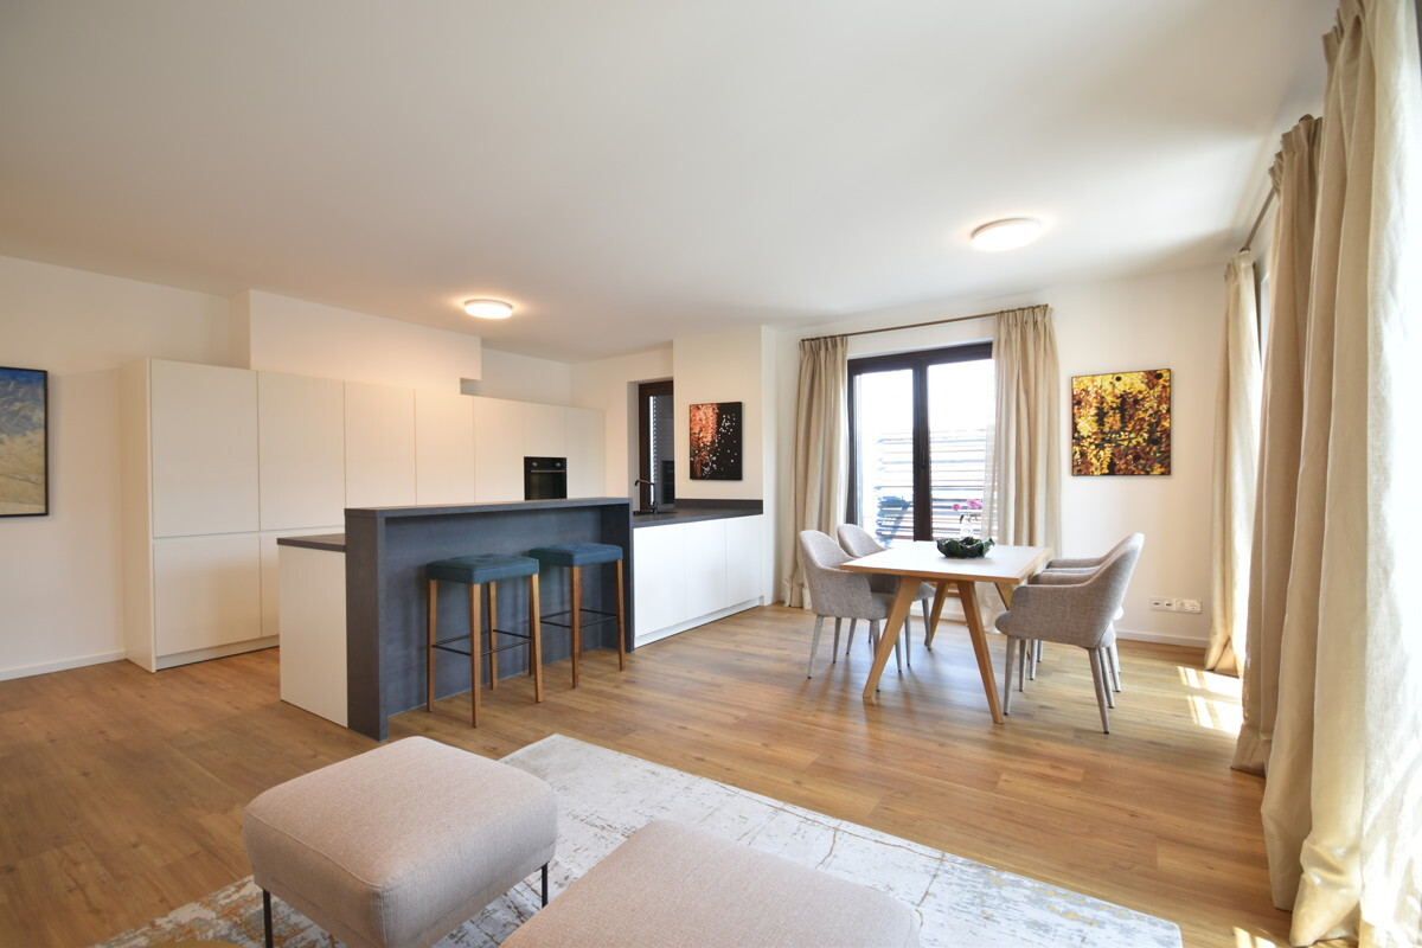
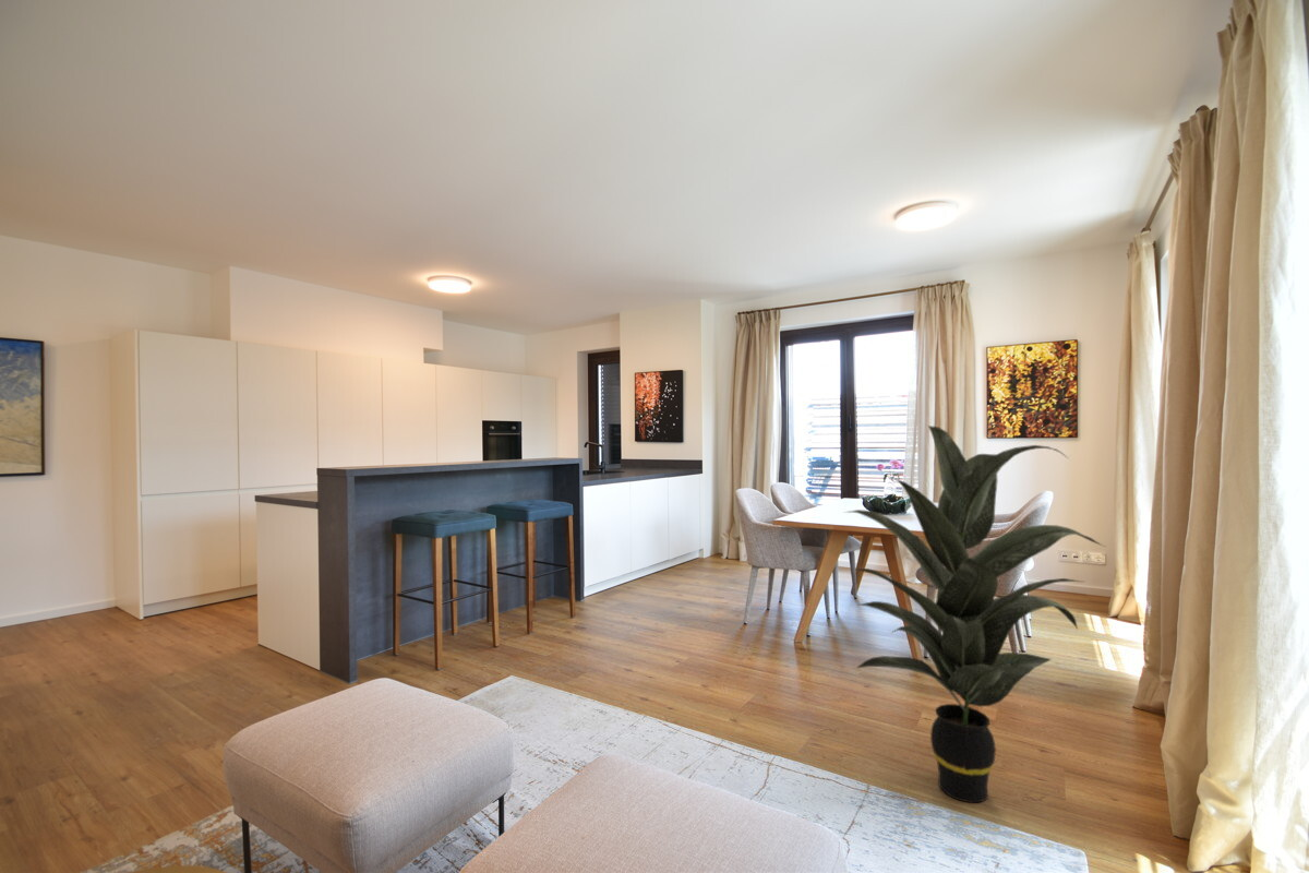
+ indoor plant [842,424,1106,804]
